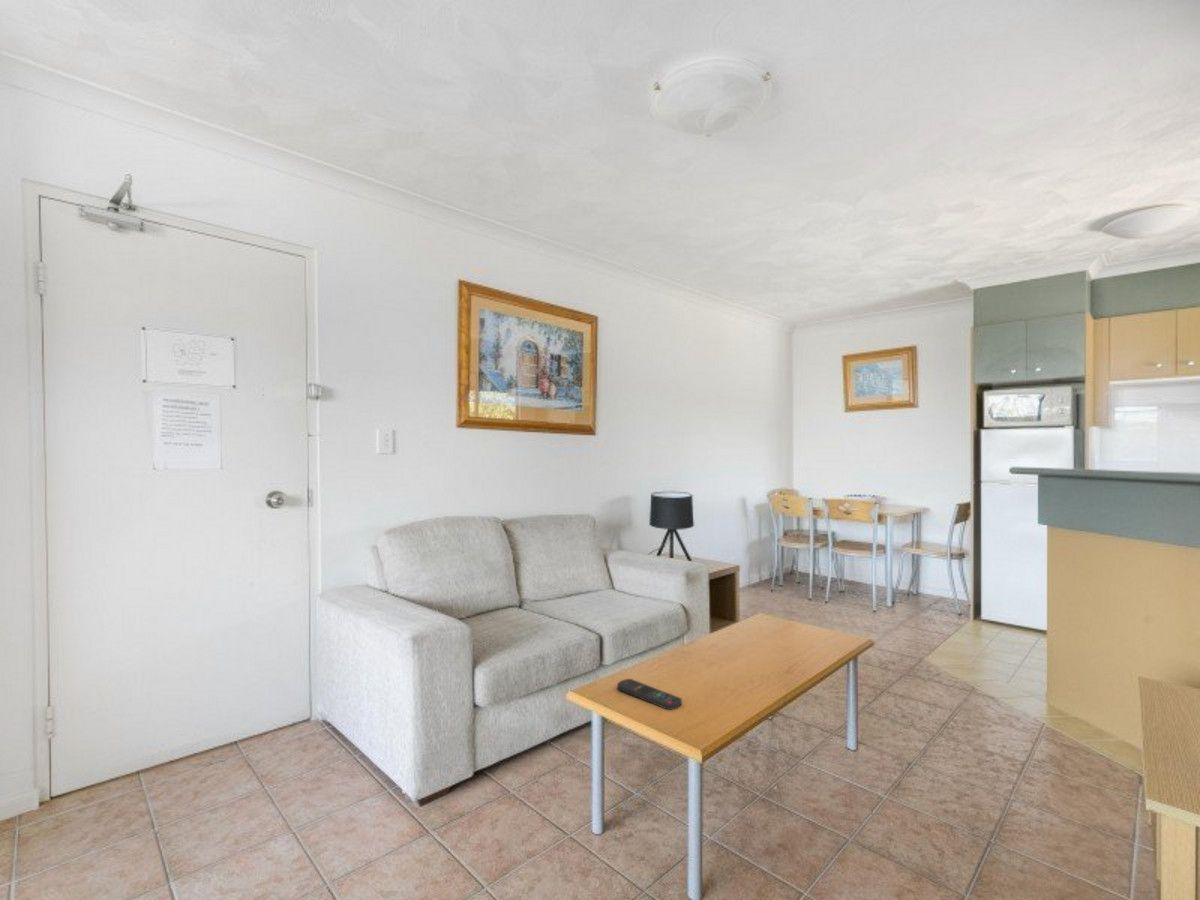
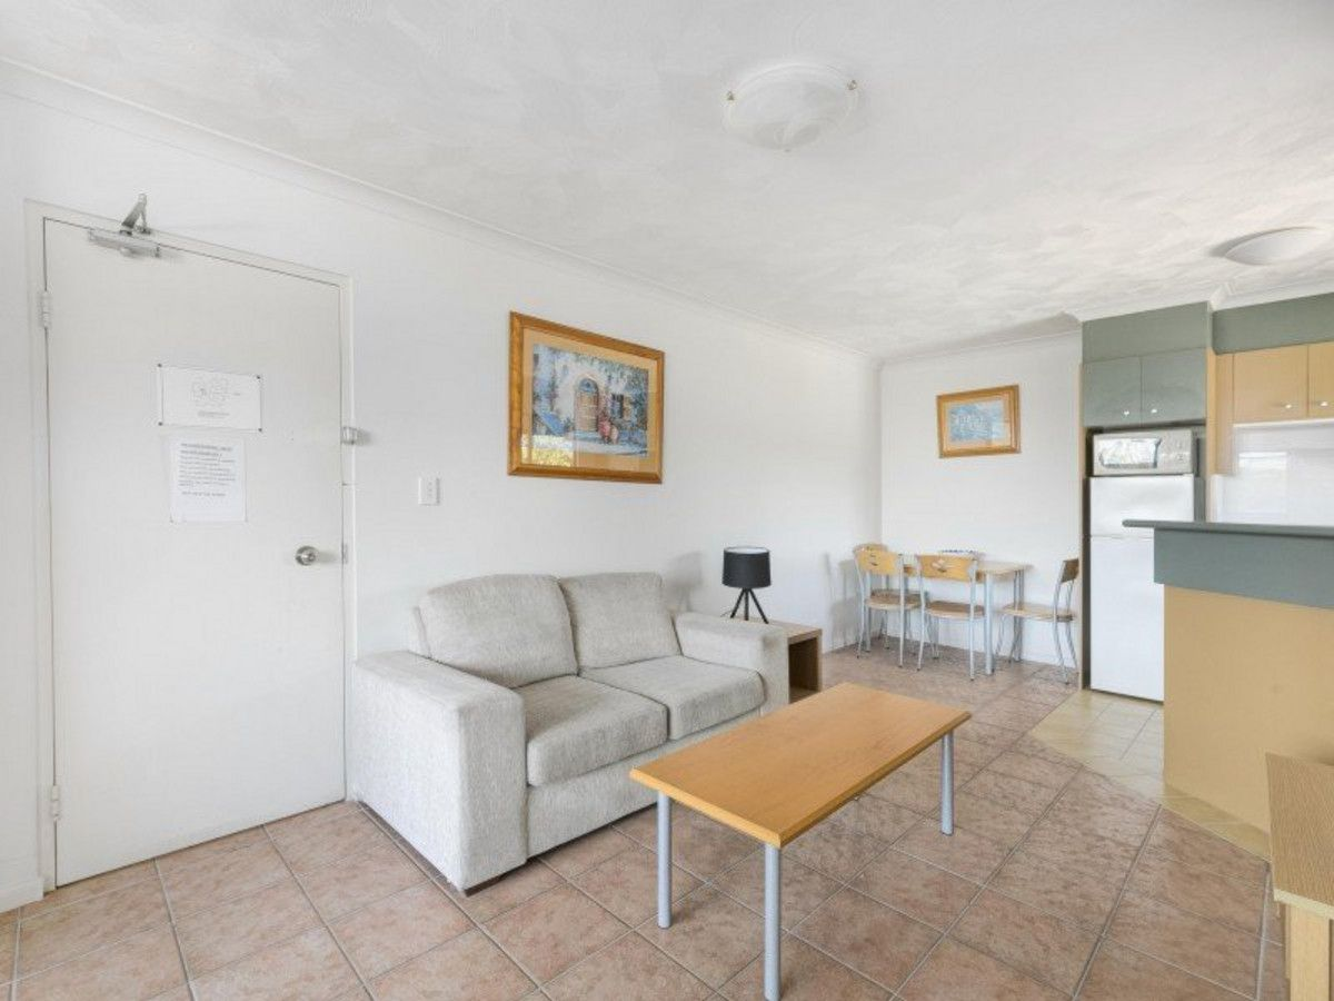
- remote control [616,678,683,711]
